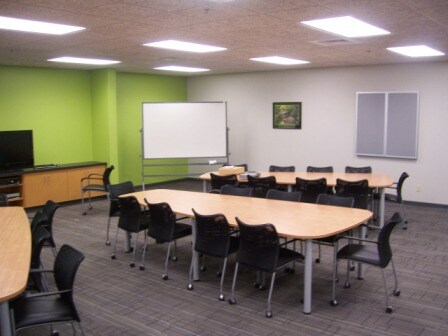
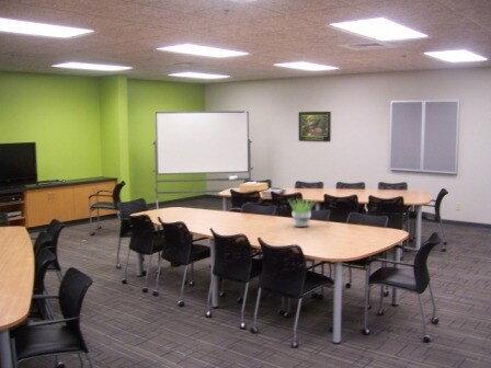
+ potted plant [288,197,318,228]
